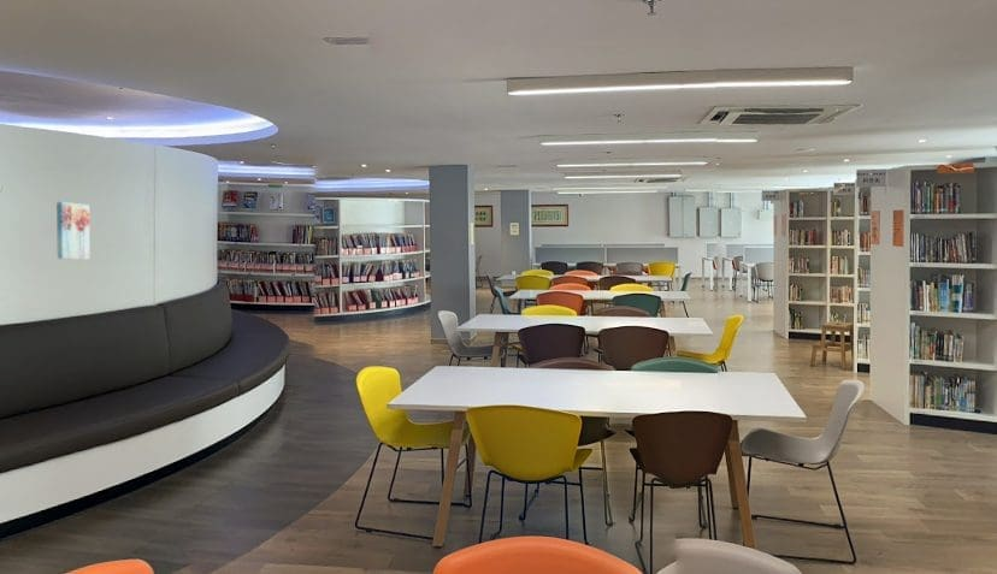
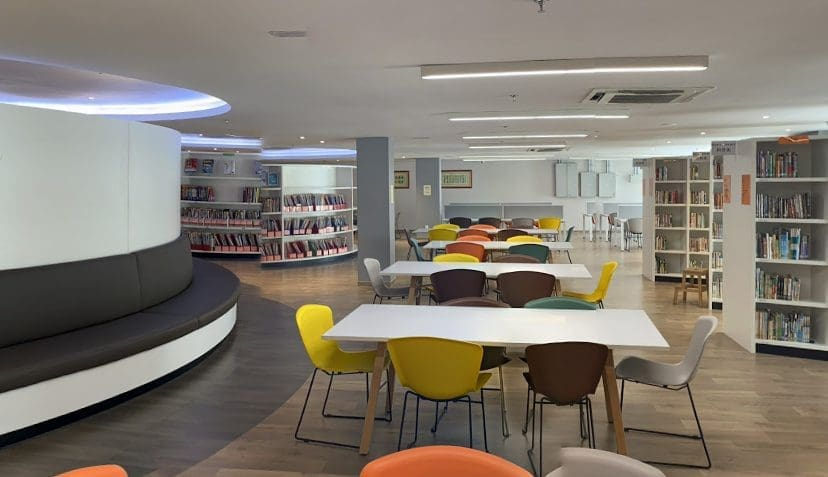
- wall art [55,201,92,261]
